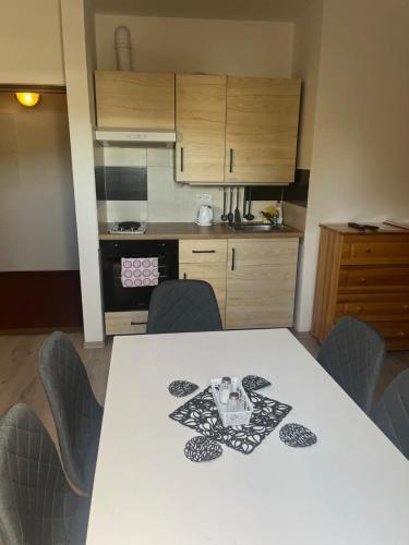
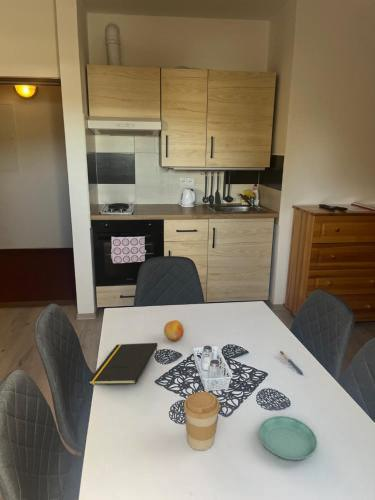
+ coffee cup [183,391,221,451]
+ notepad [88,342,159,386]
+ pen [279,350,304,376]
+ fruit [163,319,185,342]
+ saucer [258,415,318,462]
